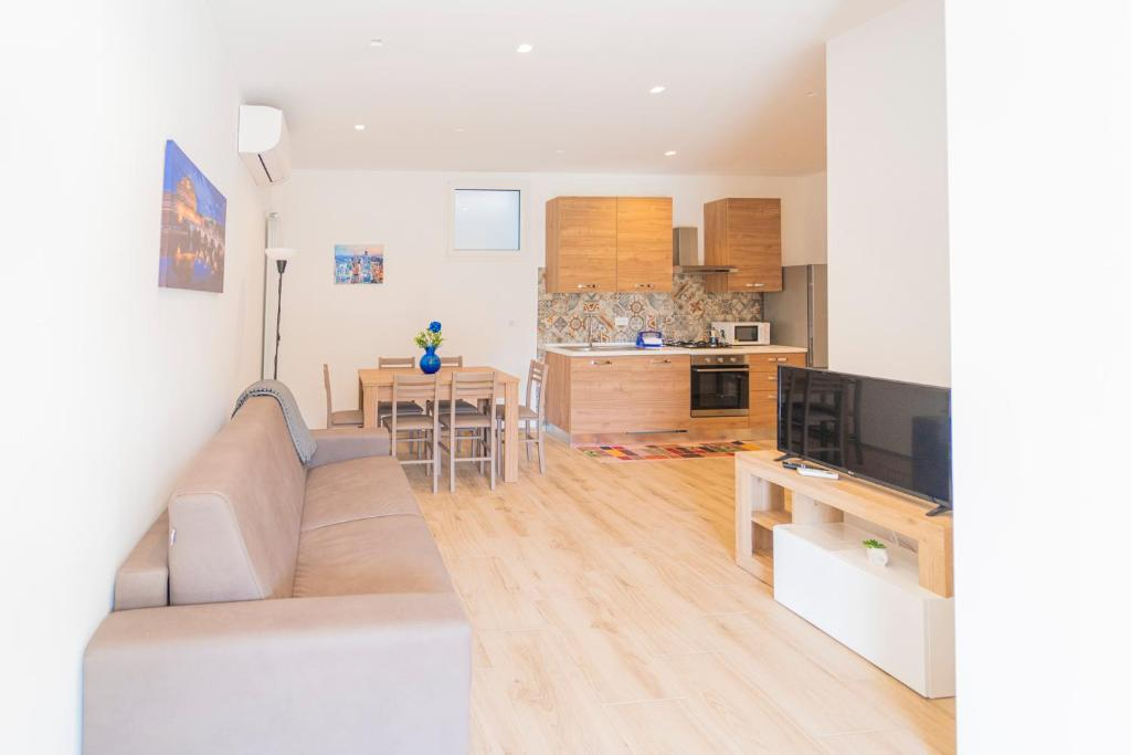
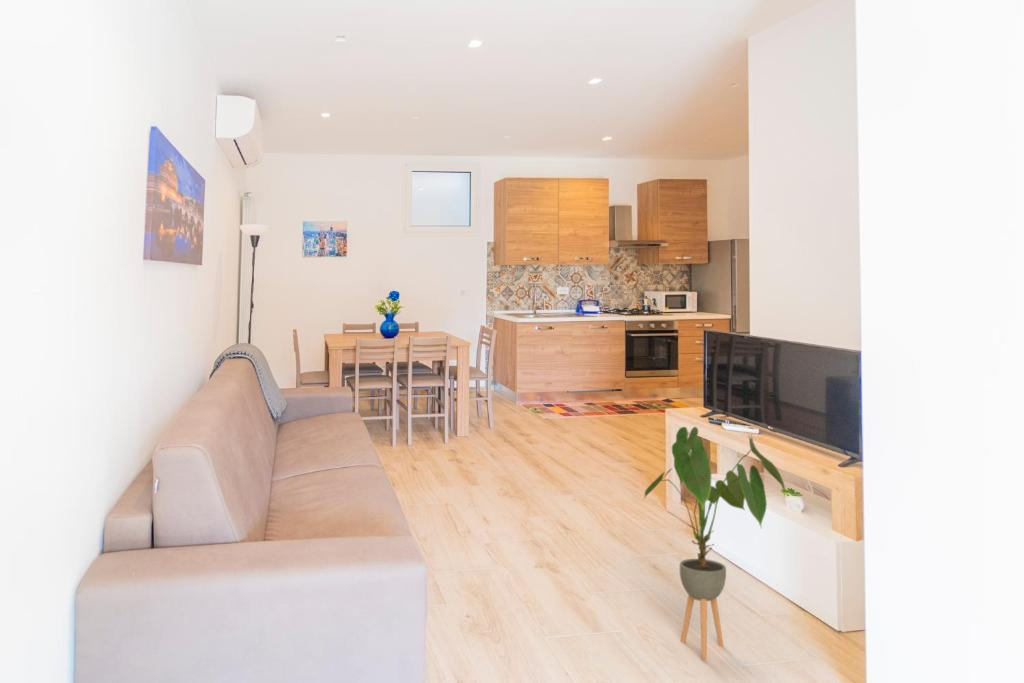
+ house plant [644,426,787,660]
